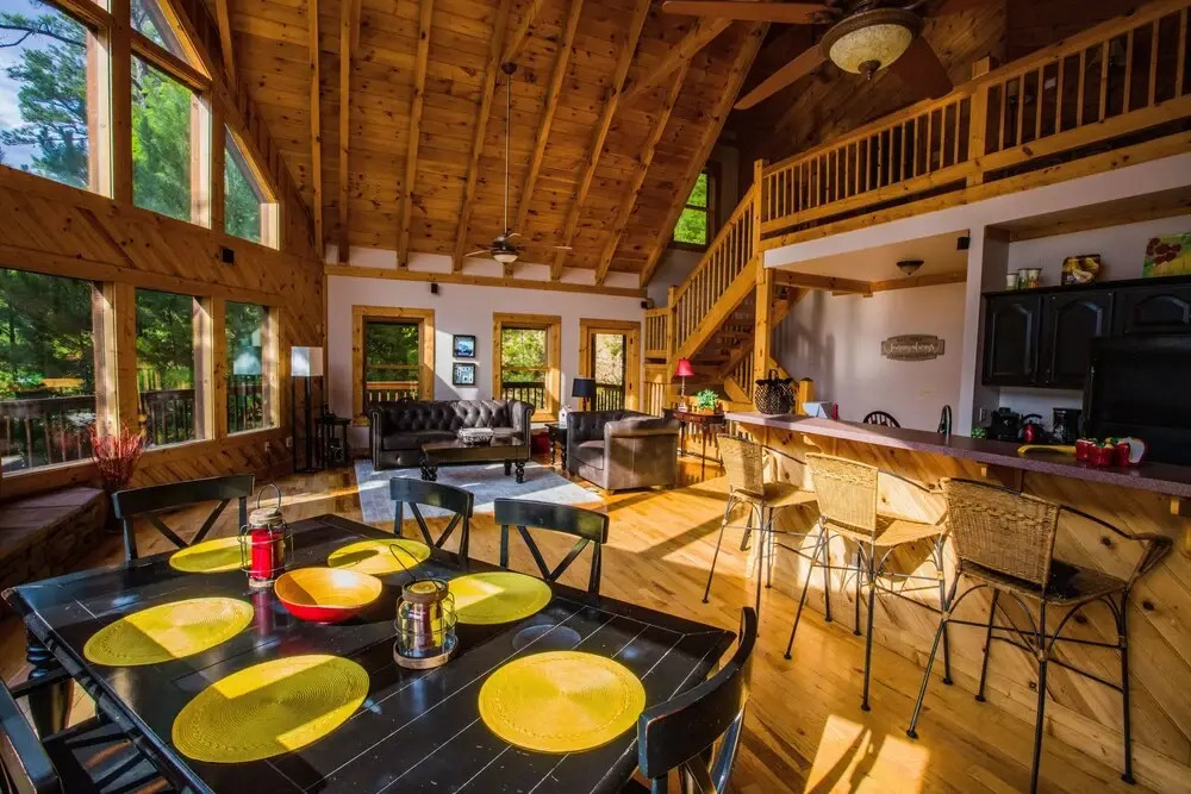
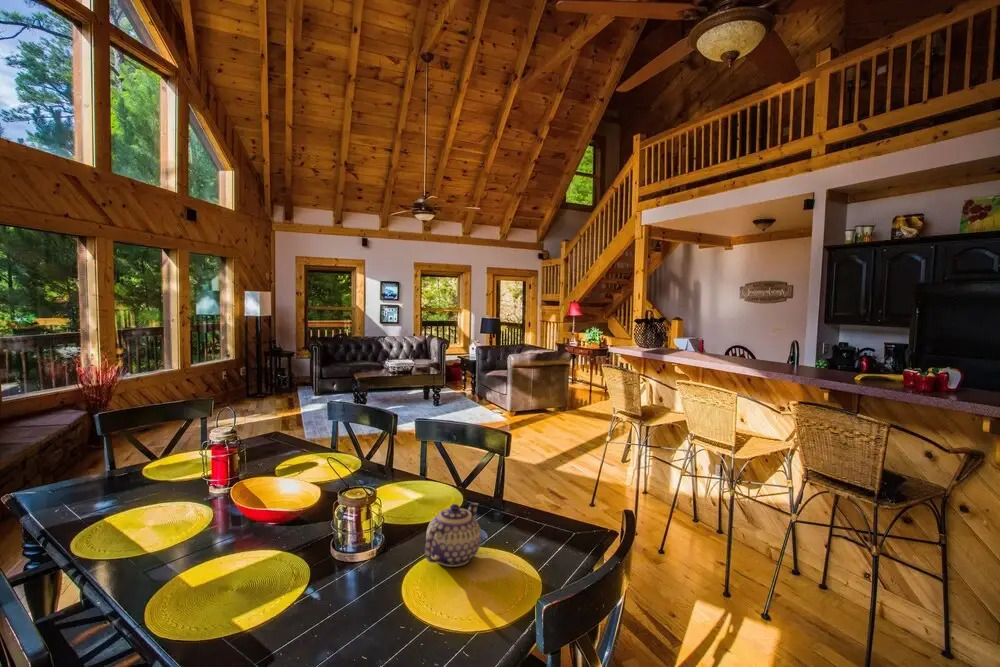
+ teapot [424,502,482,568]
